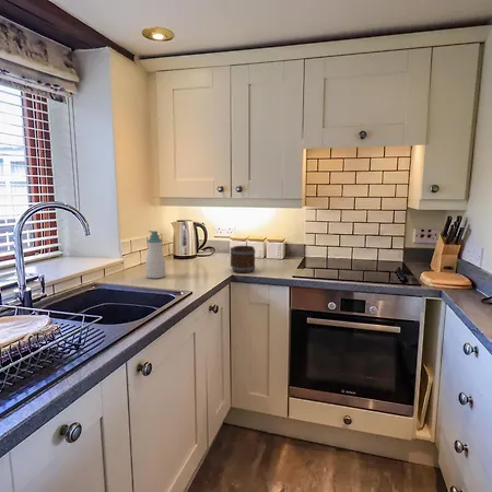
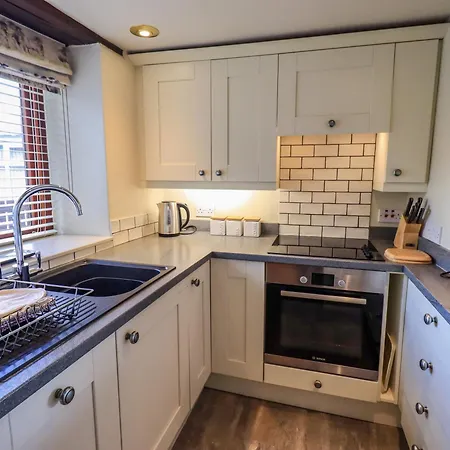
- mug [230,245,256,274]
- soap bottle [144,230,166,280]
